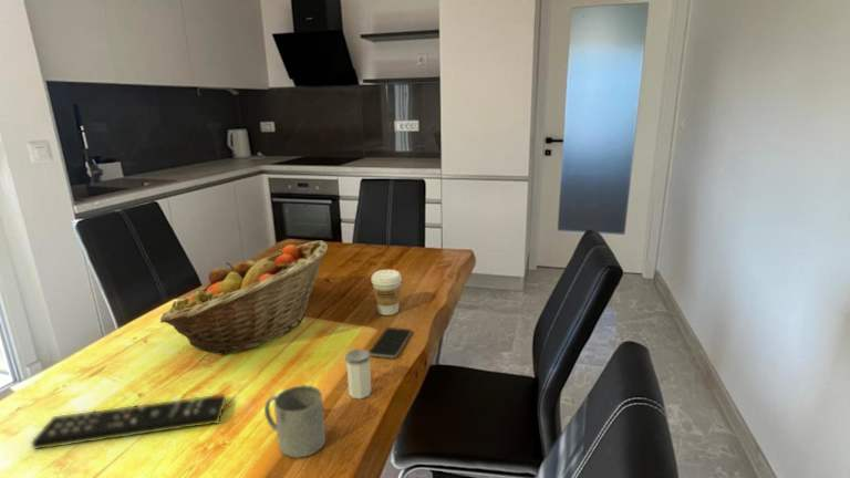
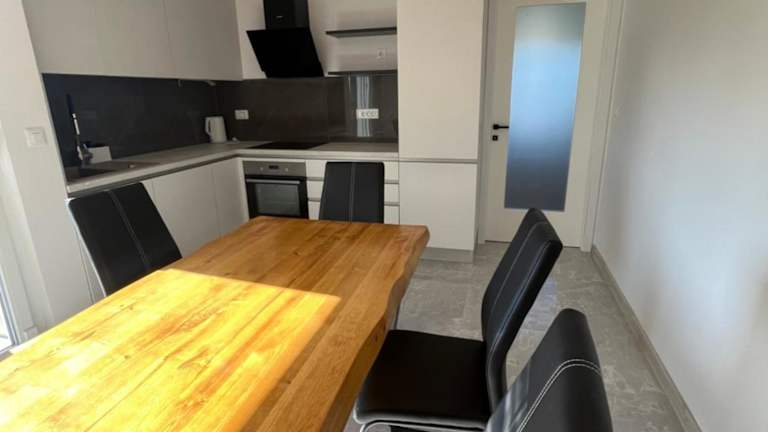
- smartphone [369,326,413,358]
- remote control [30,393,227,450]
- salt shaker [344,347,372,399]
- fruit basket [159,240,329,355]
- coffee cup [371,269,403,316]
- mug [263,384,326,458]
